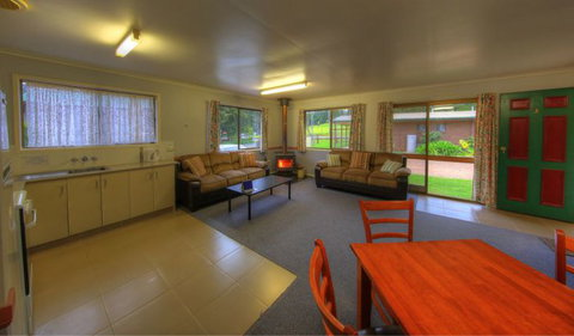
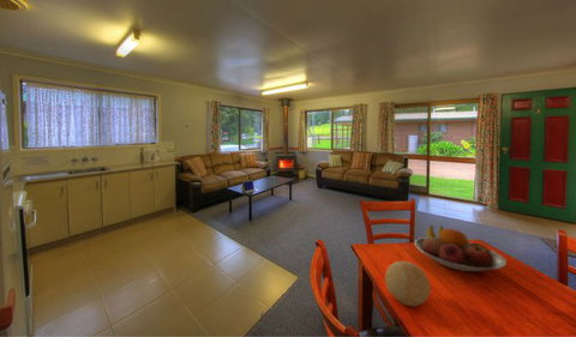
+ decorative ball [384,260,432,307]
+ fruit bowl [414,224,508,272]
